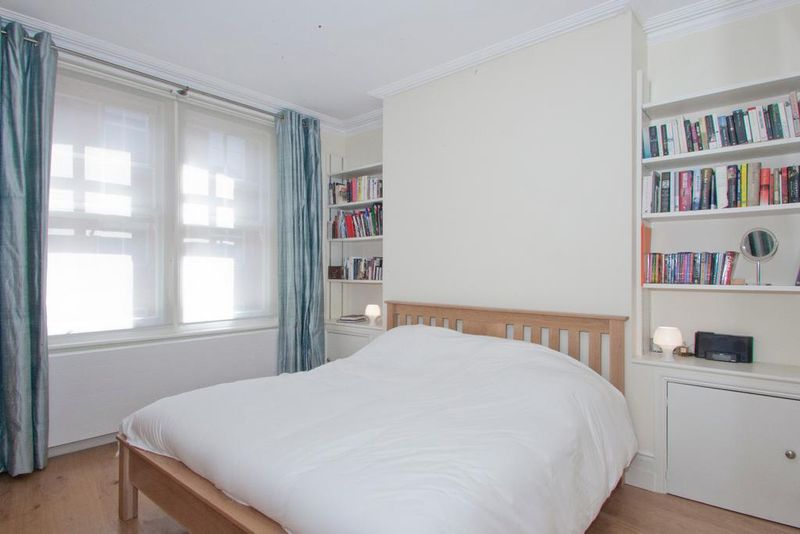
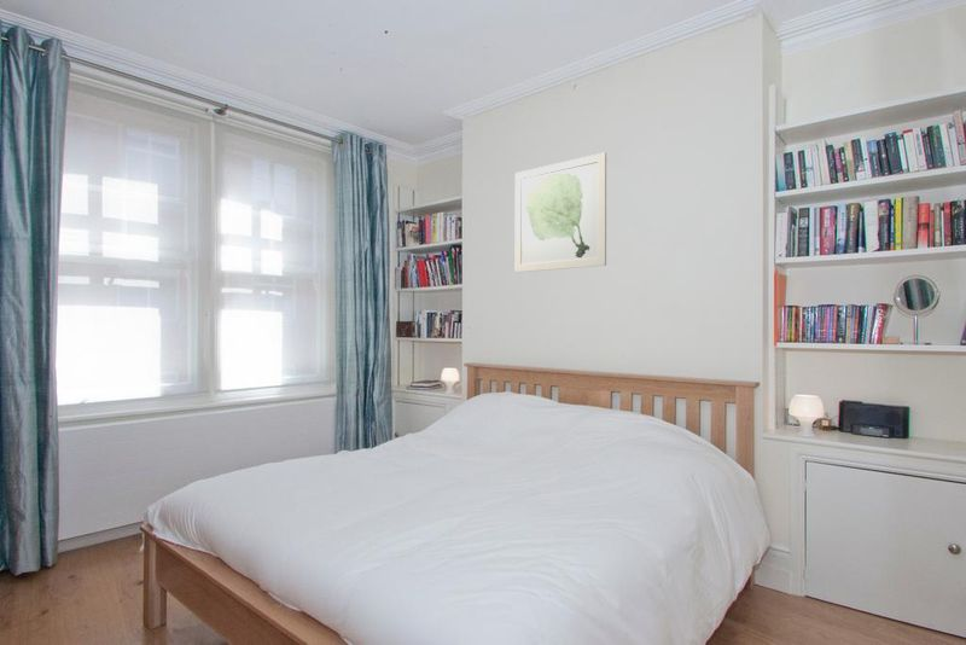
+ wall art [514,151,607,273]
